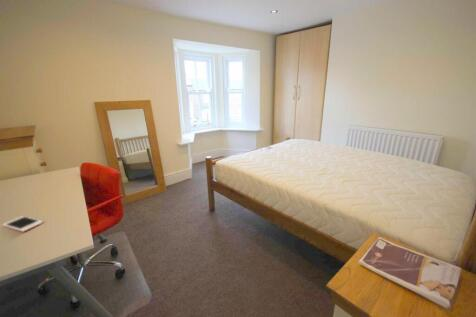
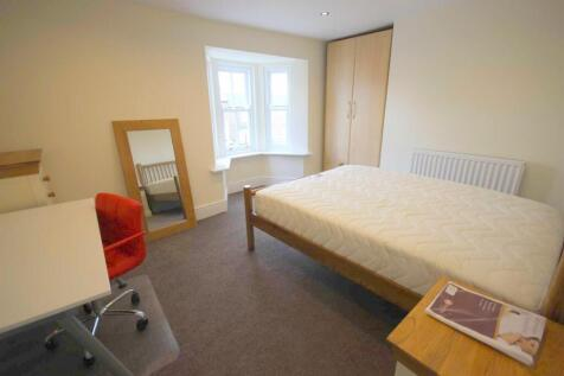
- cell phone [1,215,44,233]
